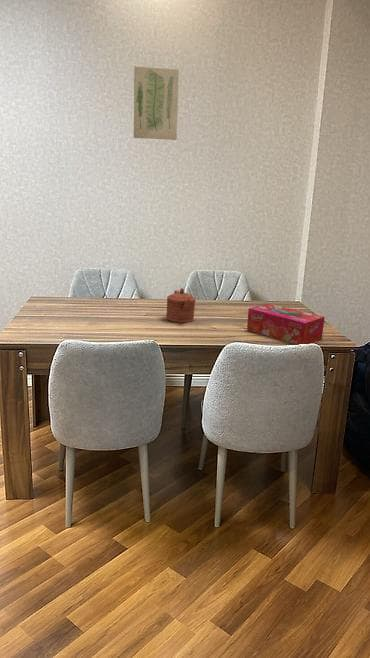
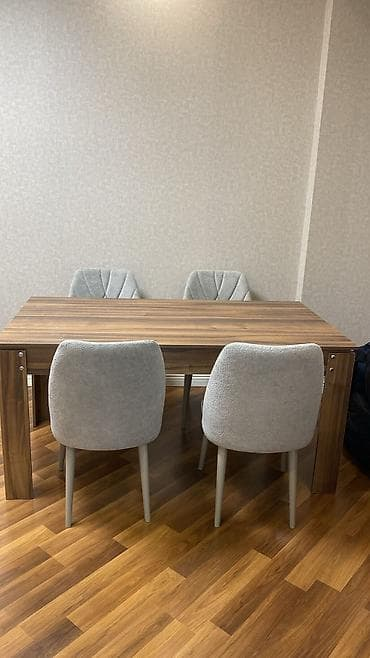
- wall art [133,66,180,141]
- teapot [166,287,196,323]
- tissue box [246,303,326,346]
